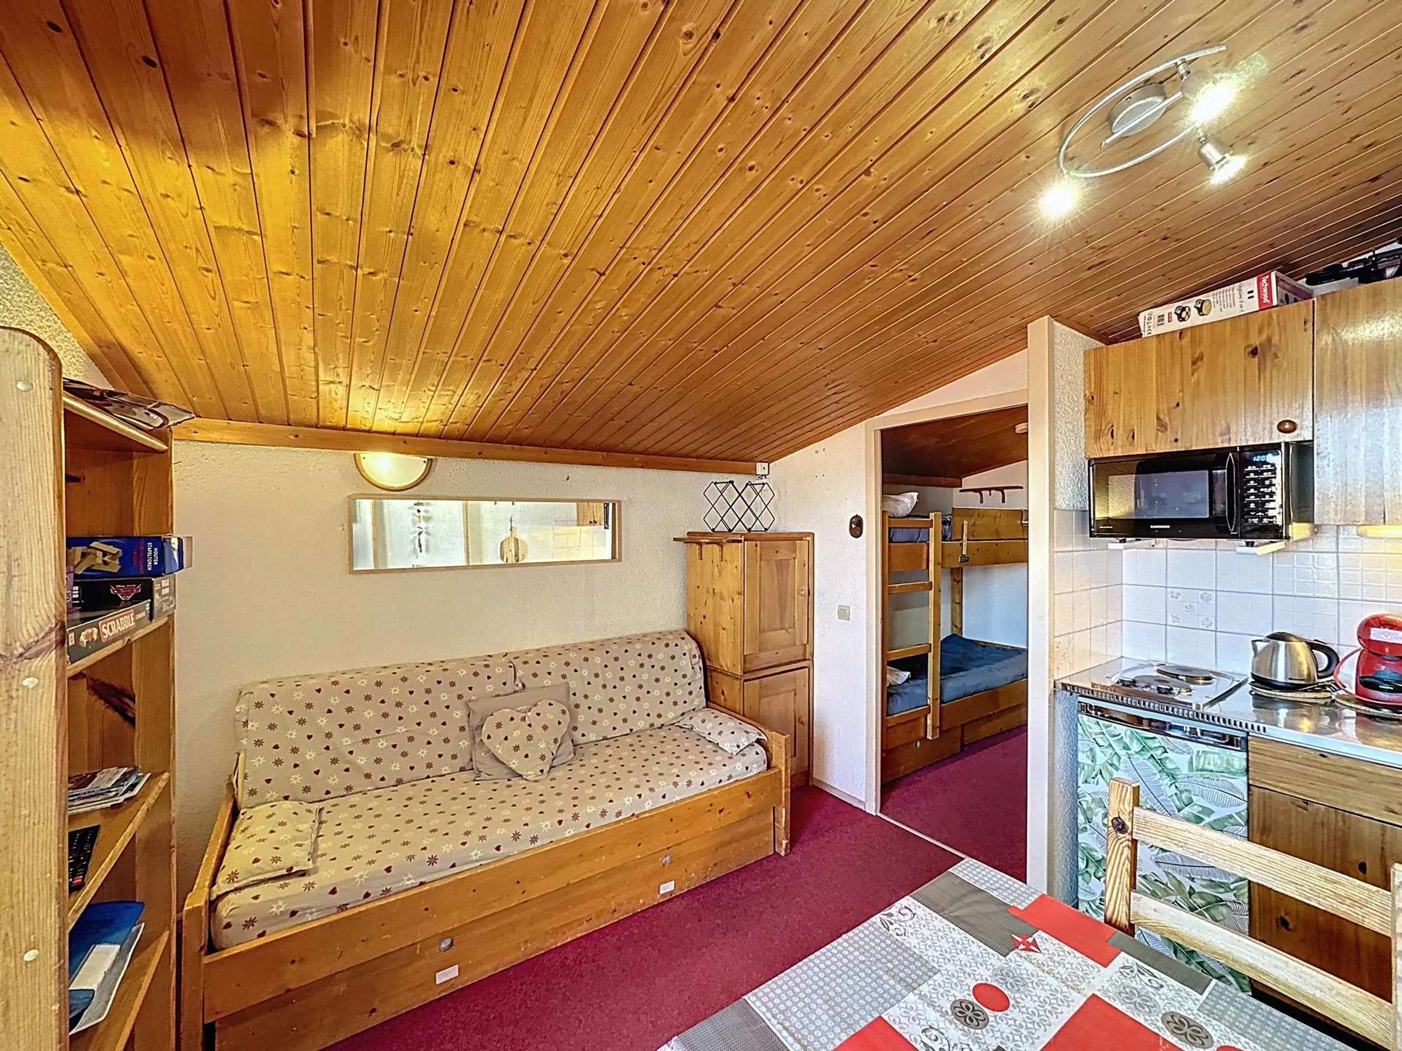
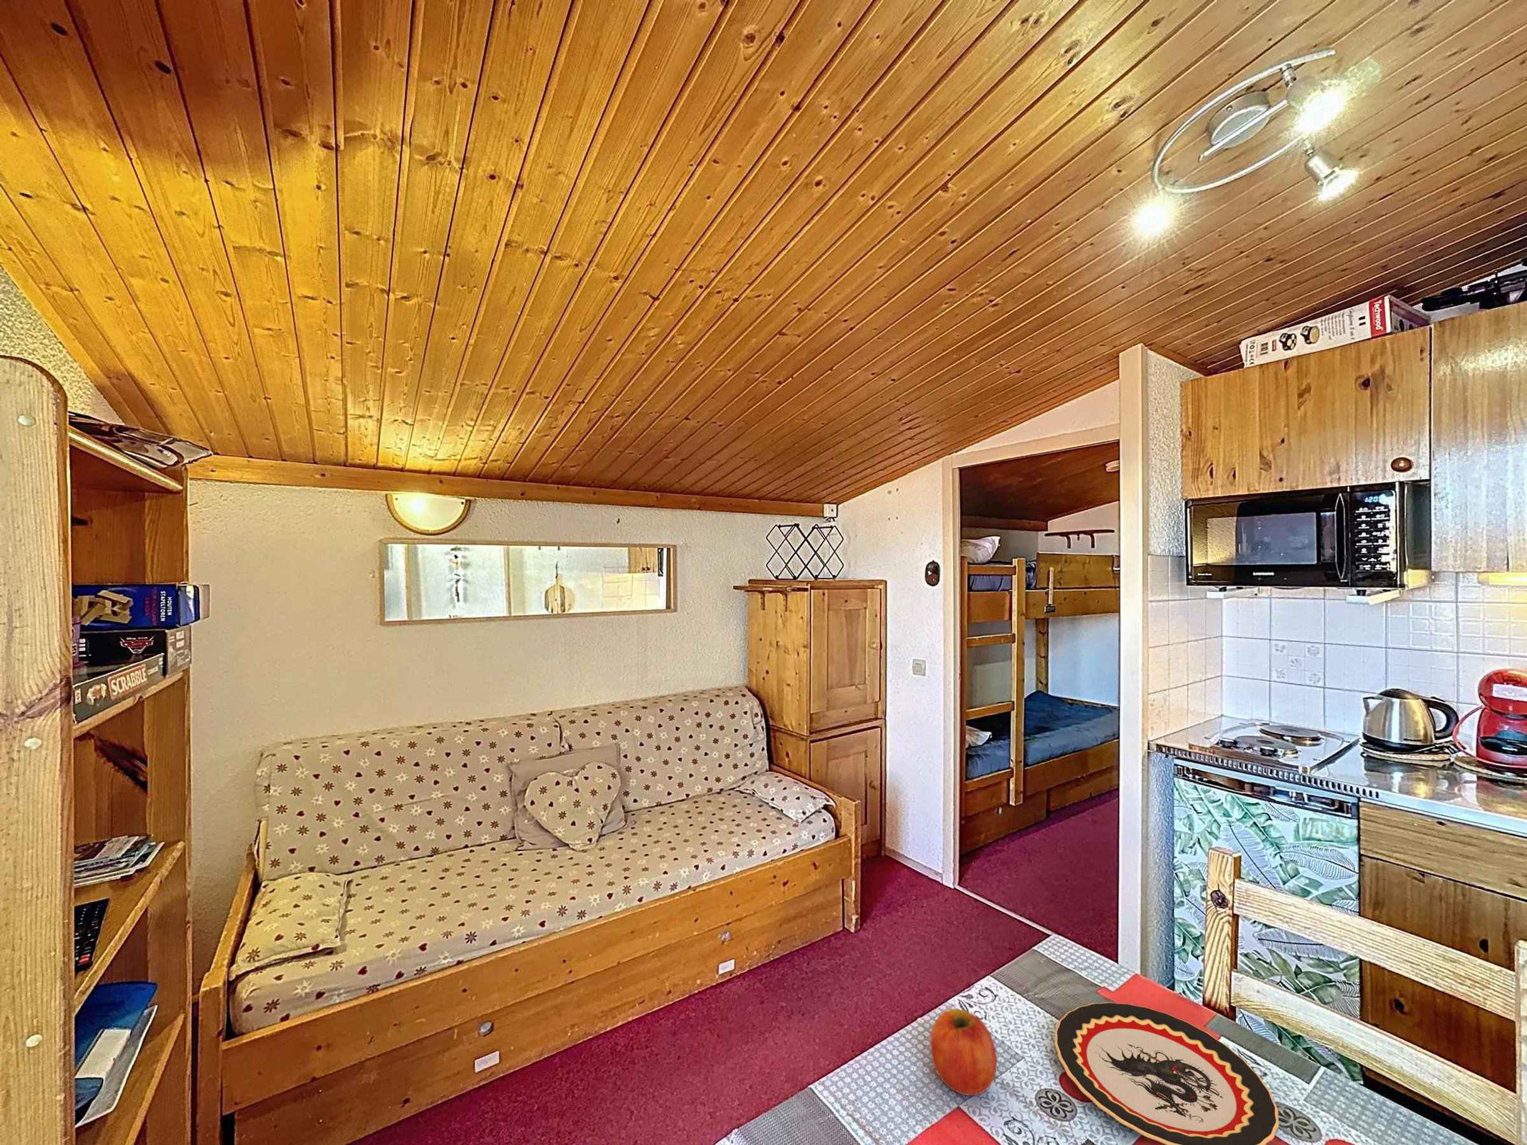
+ plate [1054,1002,1279,1145]
+ fruit [929,1008,998,1096]
